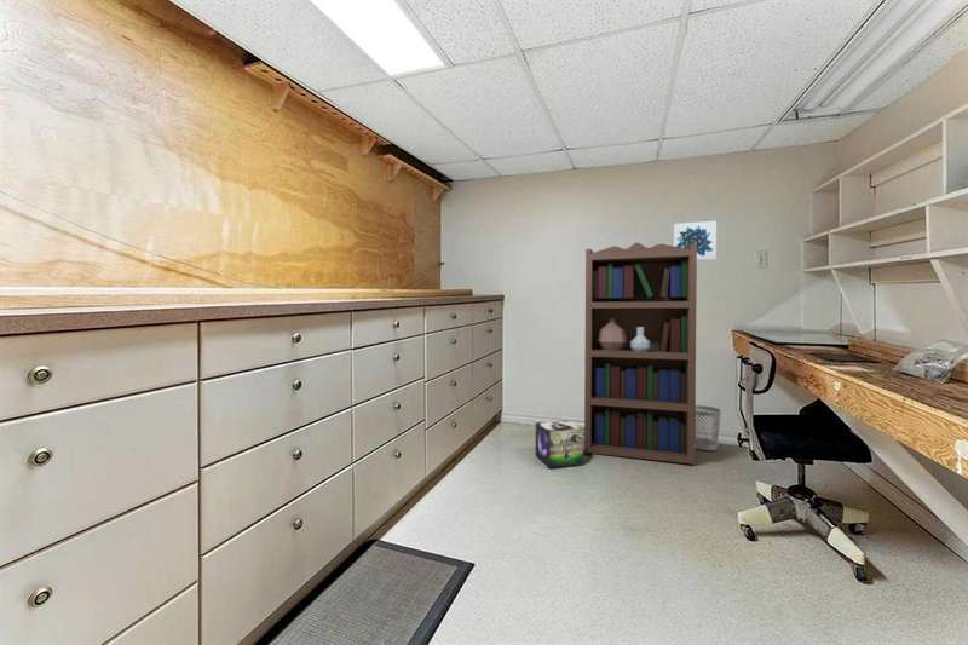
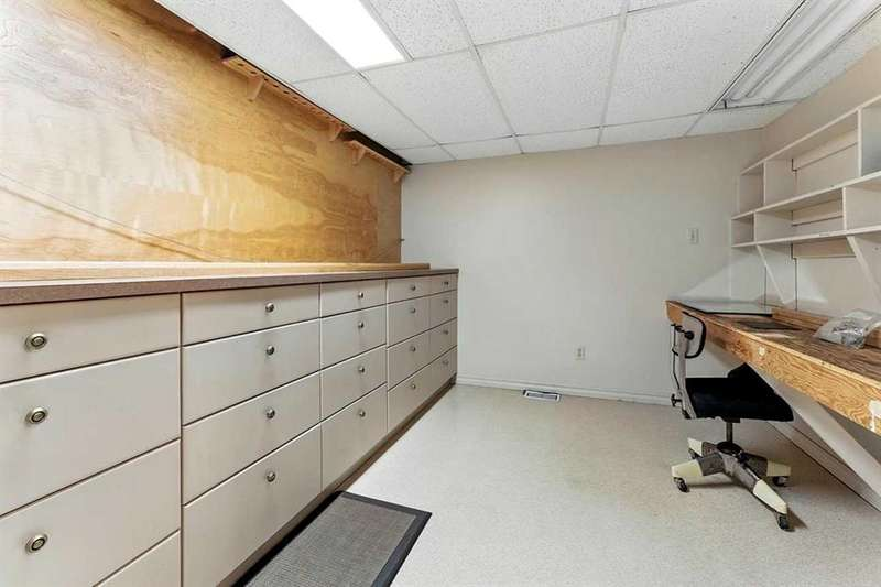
- wastebasket [695,404,722,451]
- bookcase [583,242,698,466]
- storage box [535,419,584,470]
- wall art [673,220,718,263]
